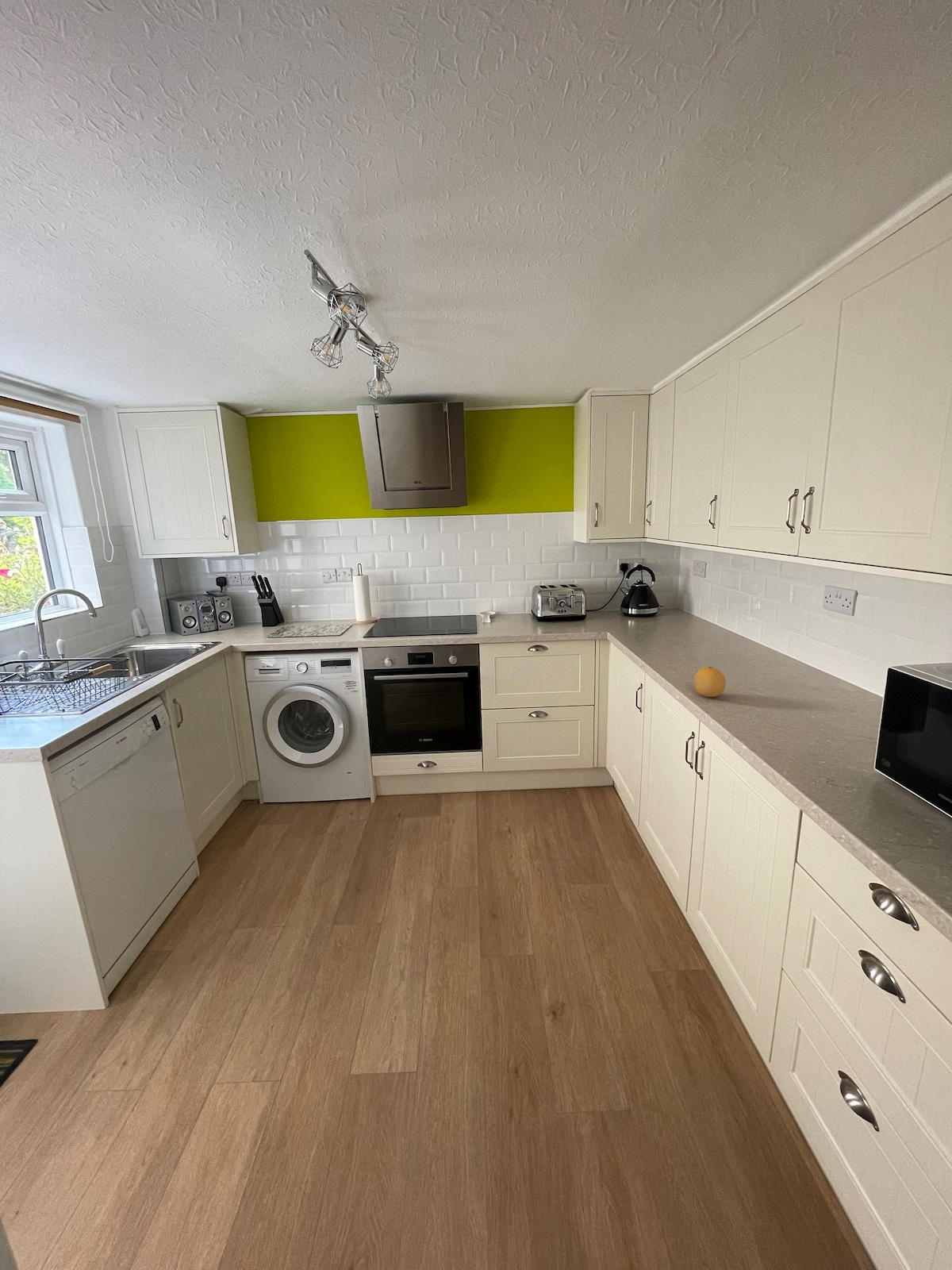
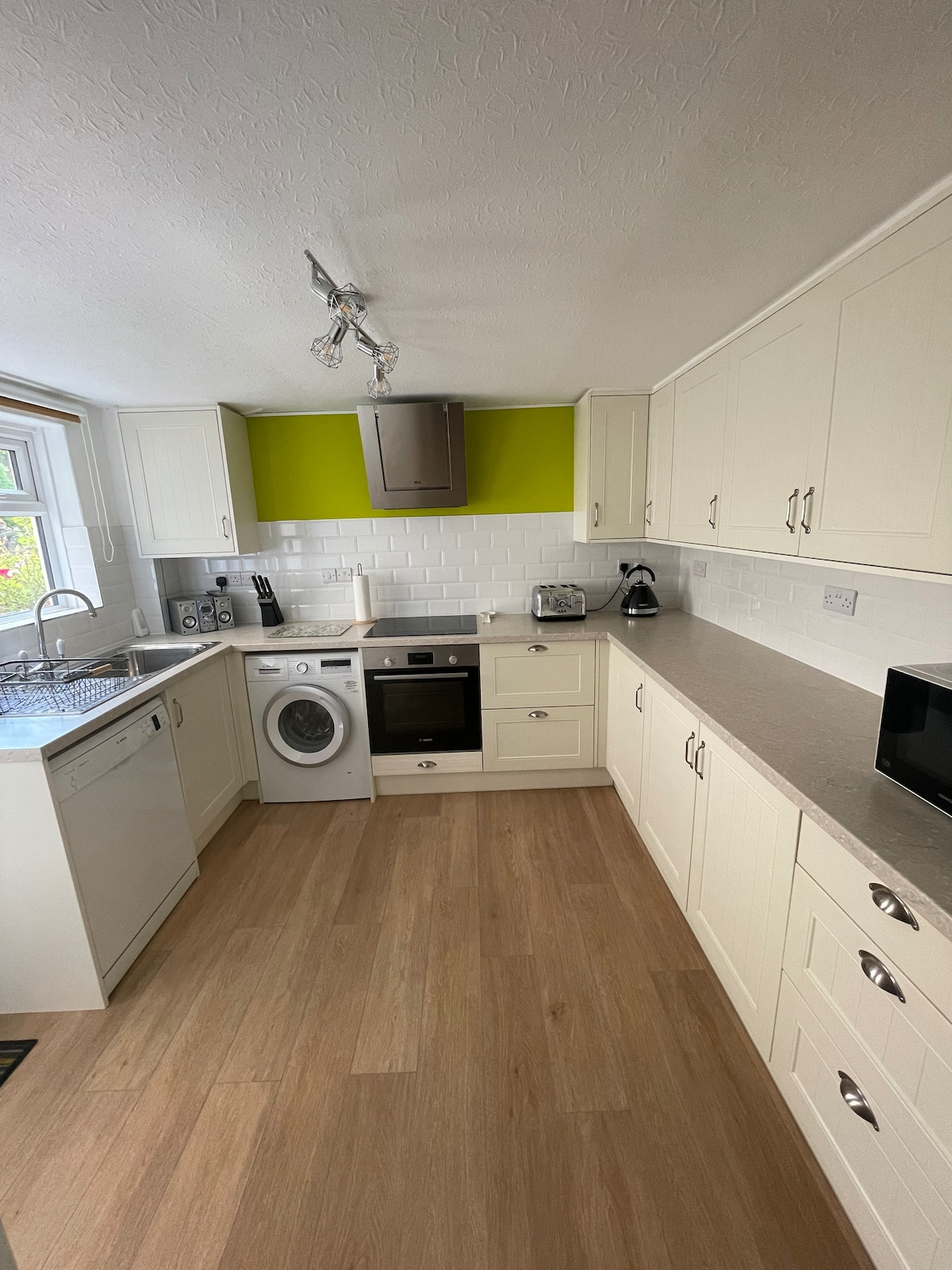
- fruit [693,666,727,698]
